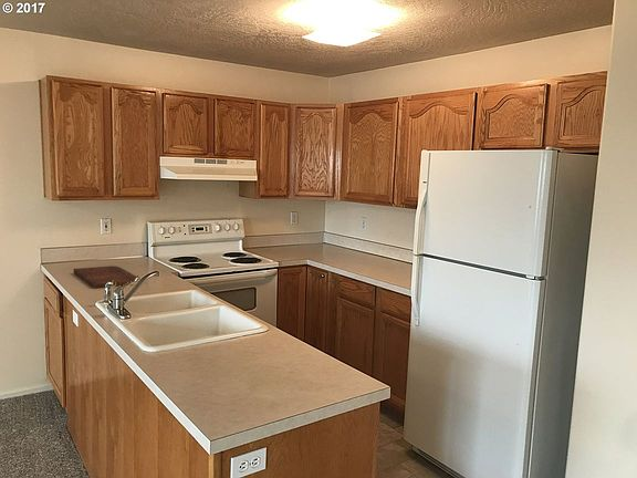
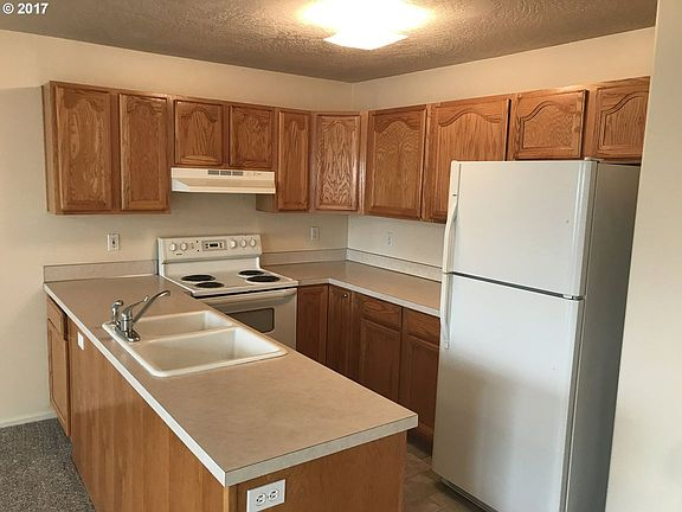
- cutting board [73,266,139,290]
